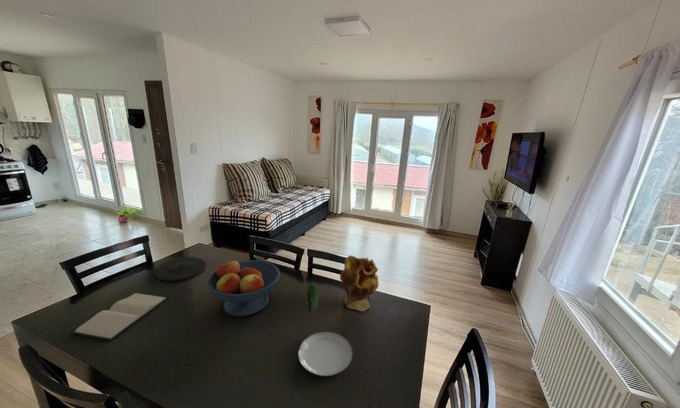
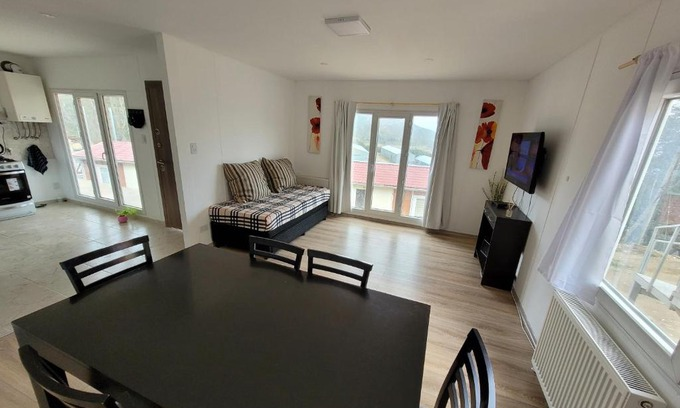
- plate [154,256,207,283]
- plate [297,282,354,377]
- vase [339,255,380,312]
- fruit bowl [207,259,281,317]
- hardback book [71,292,169,342]
